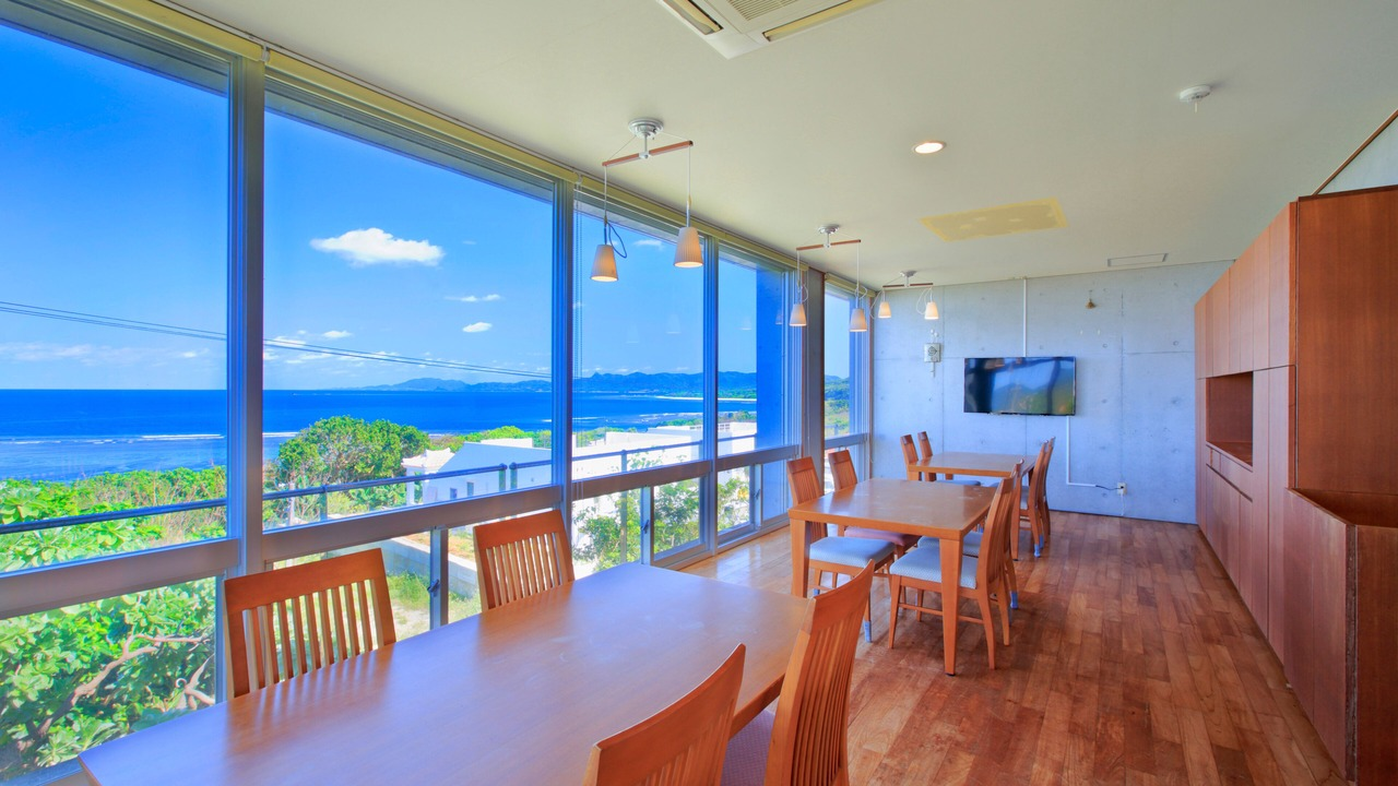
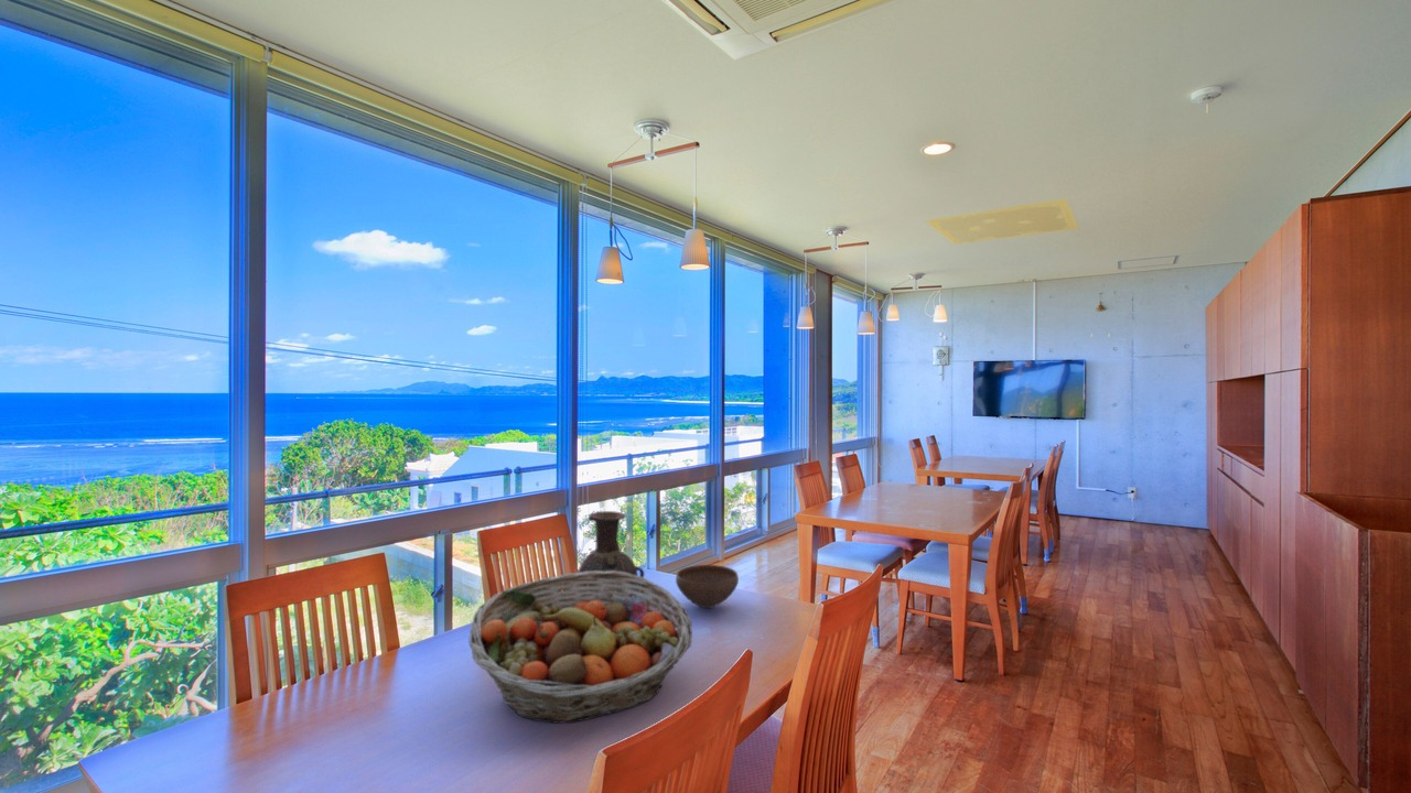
+ vase [577,510,645,597]
+ fruit basket [468,571,693,725]
+ bowl [675,564,740,609]
